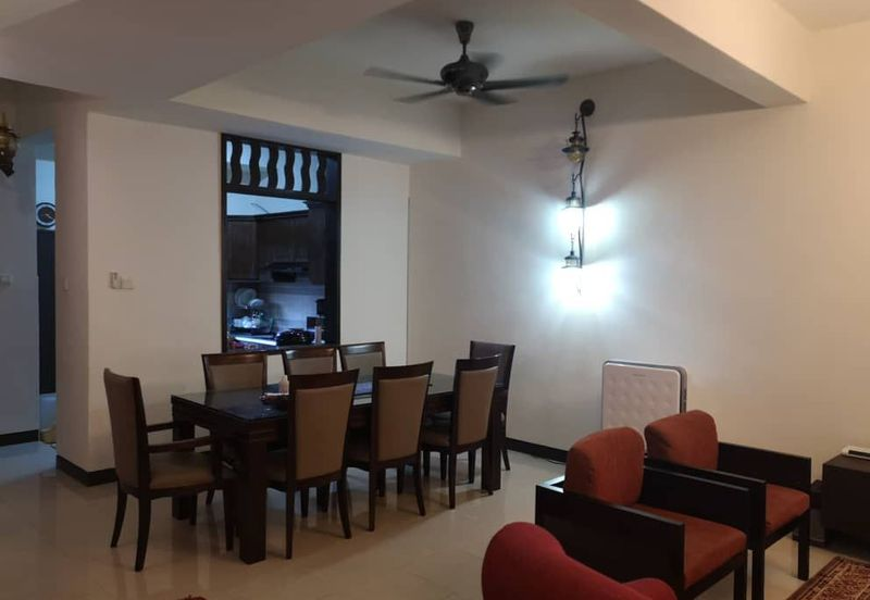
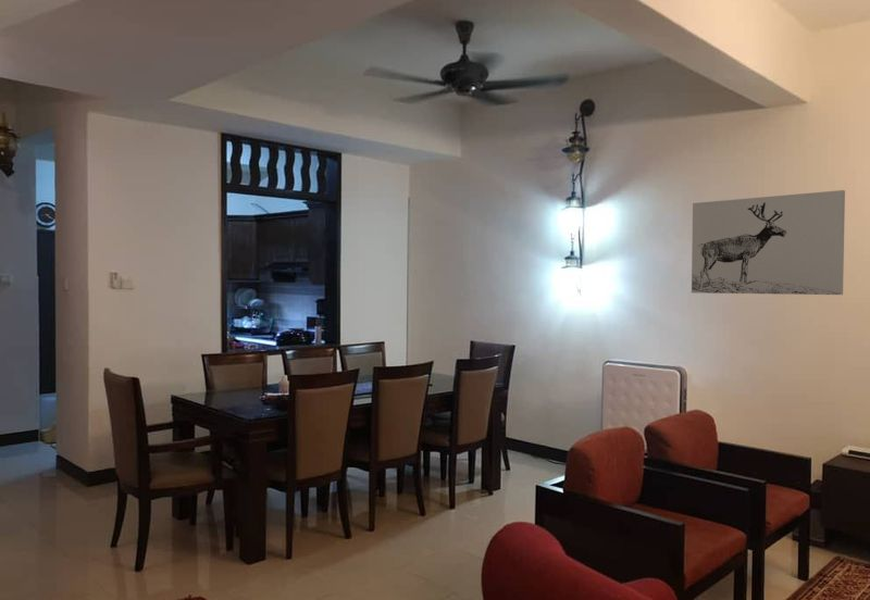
+ wall art [691,189,846,296]
